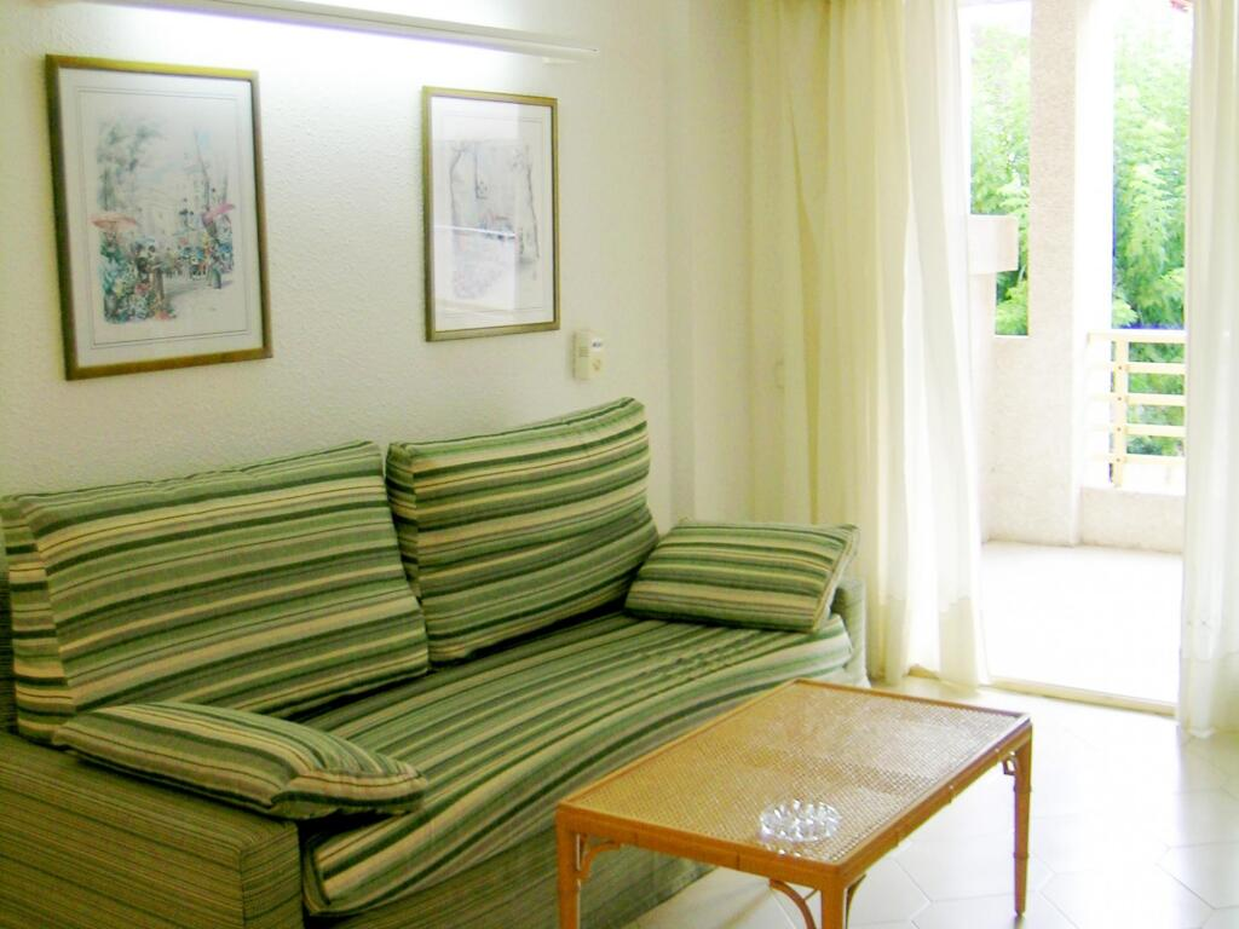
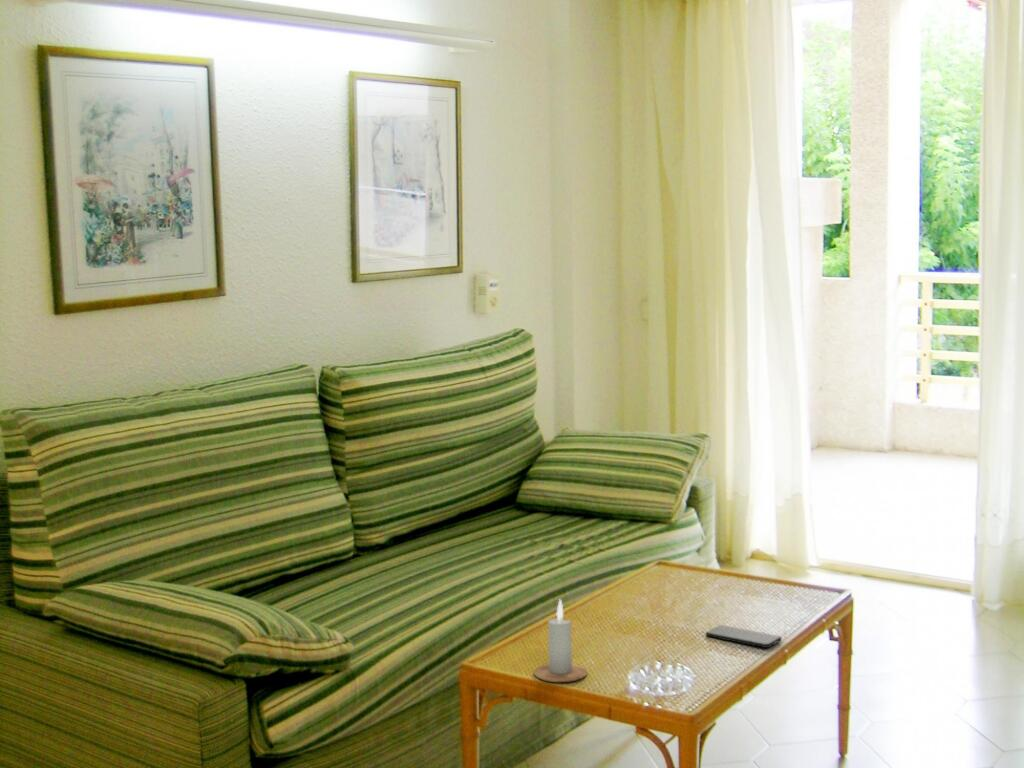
+ smartphone [705,624,783,649]
+ candle [533,598,588,683]
